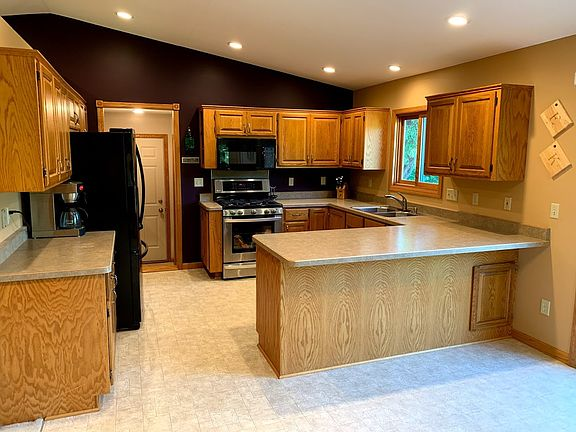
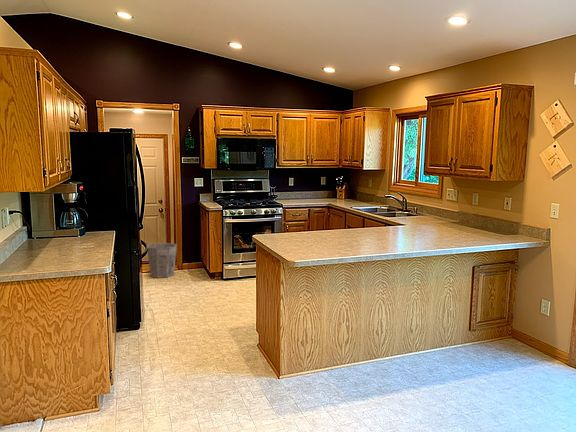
+ waste bin [146,242,178,279]
